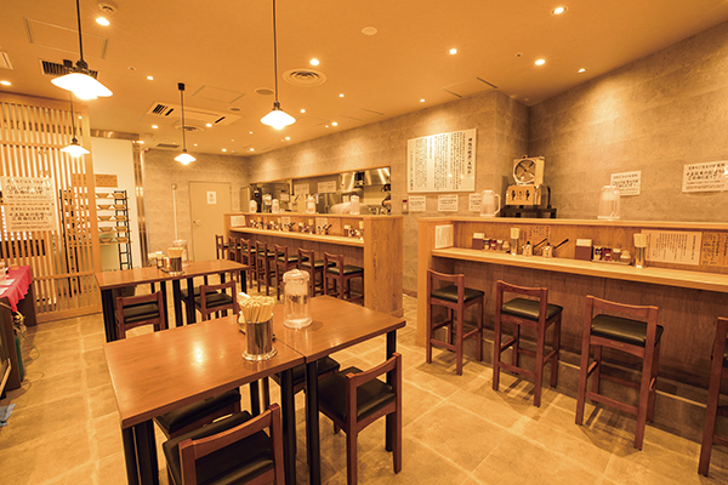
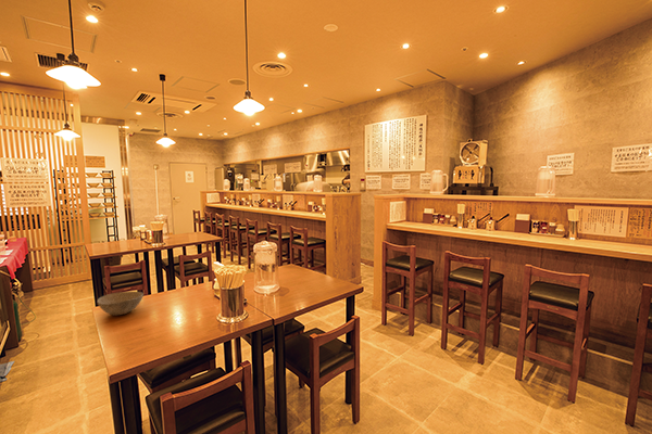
+ soup bowl [97,291,145,316]
